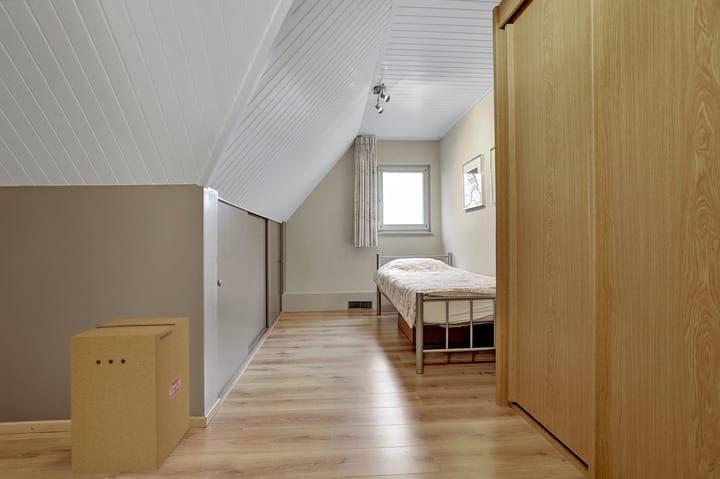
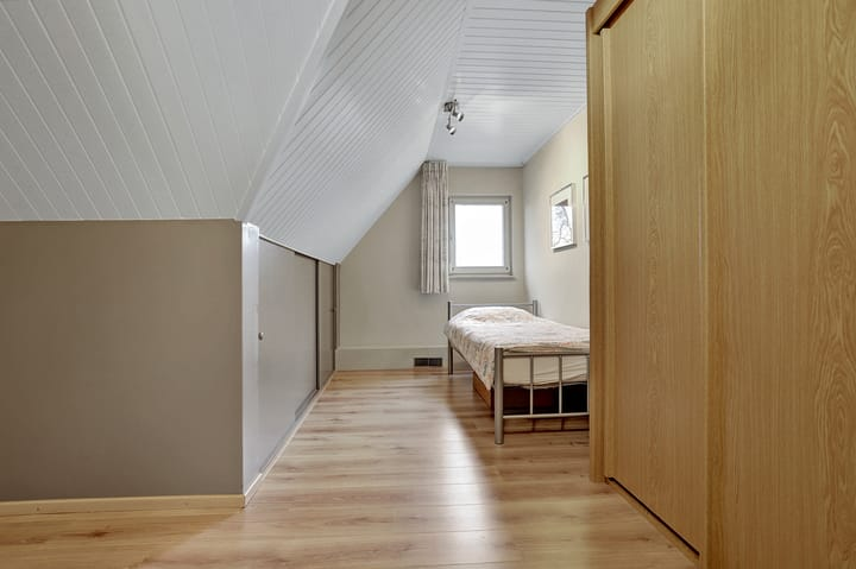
- cardboard box [69,316,191,476]
